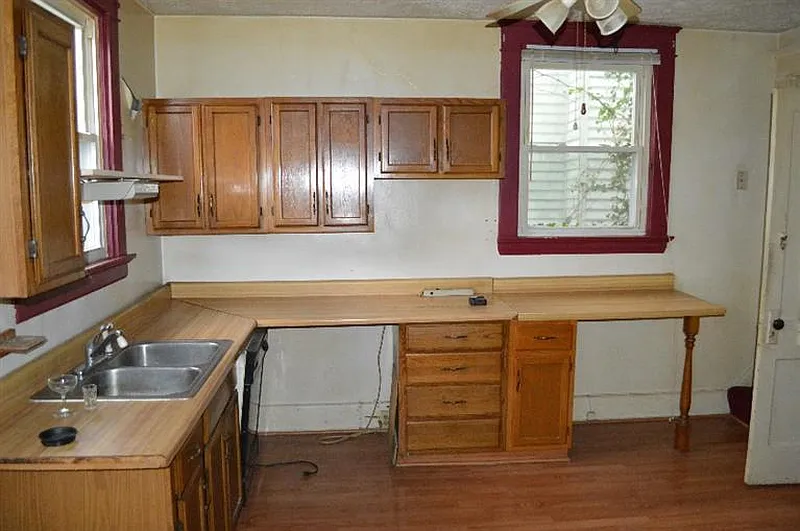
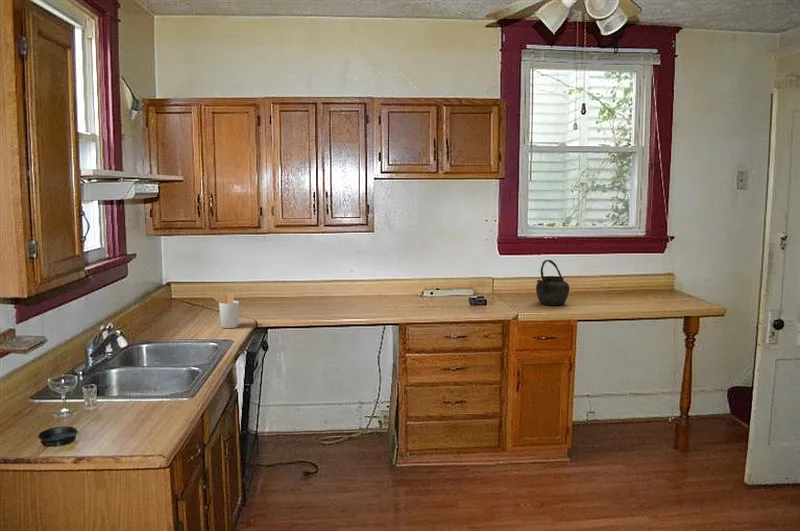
+ kettle [535,259,570,306]
+ utensil holder [207,290,240,329]
